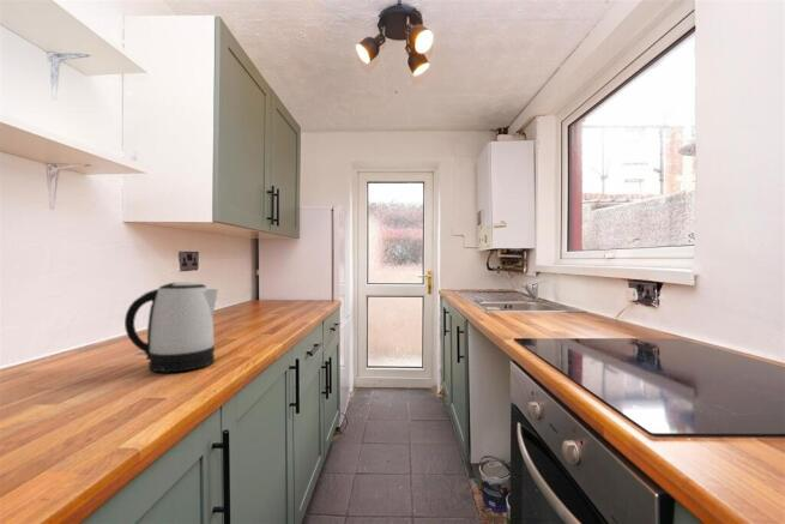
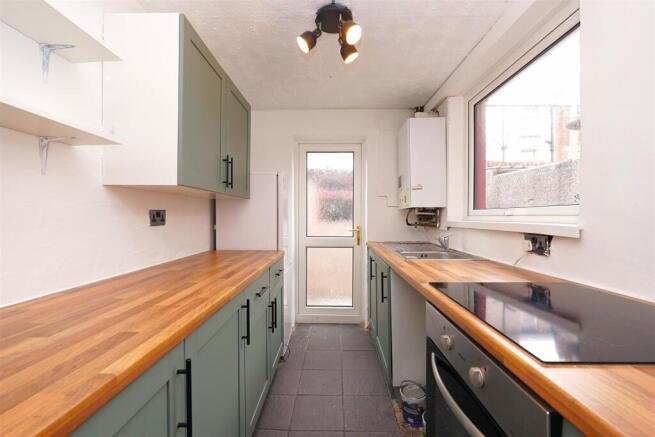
- kettle [123,281,219,374]
